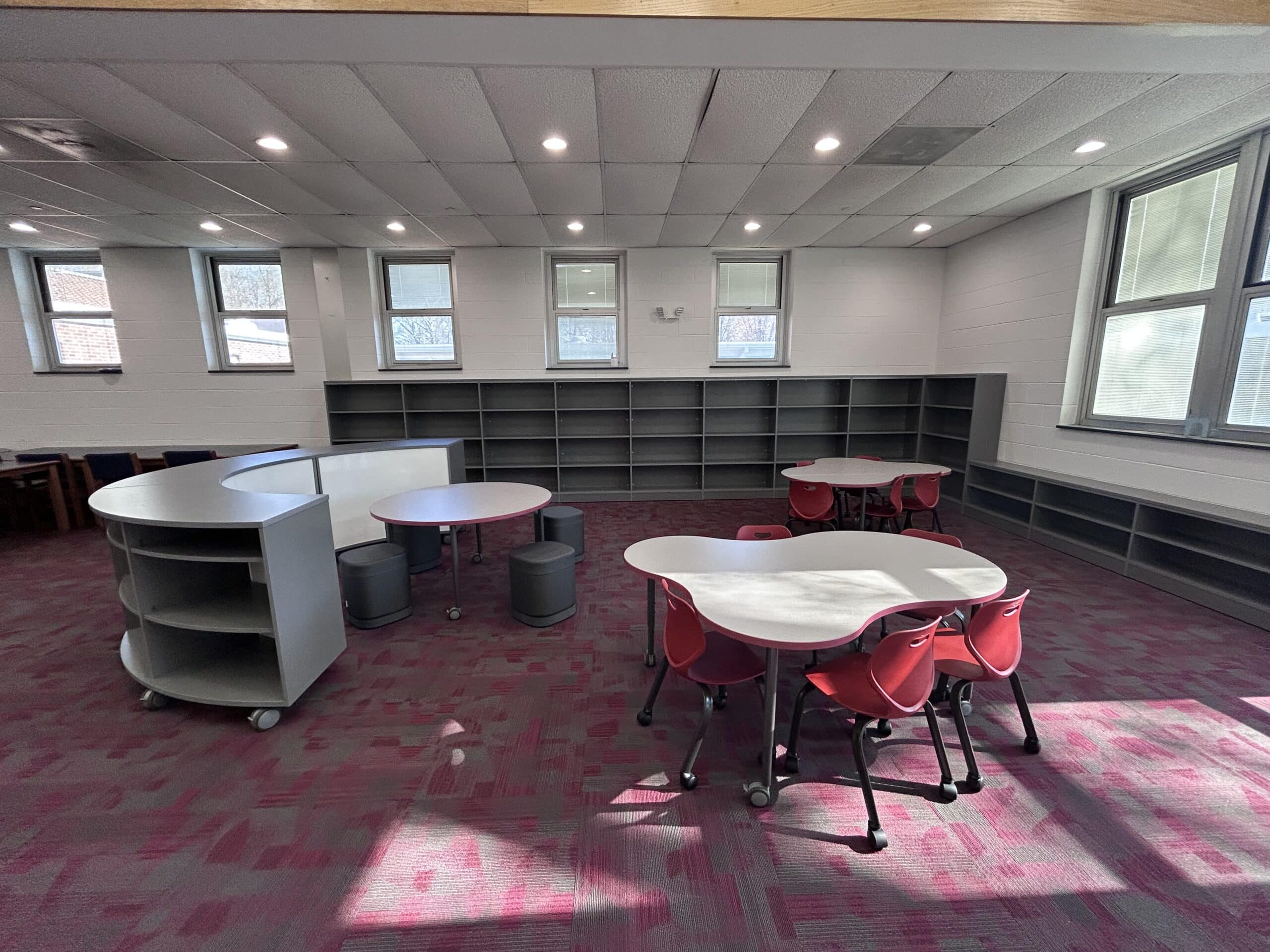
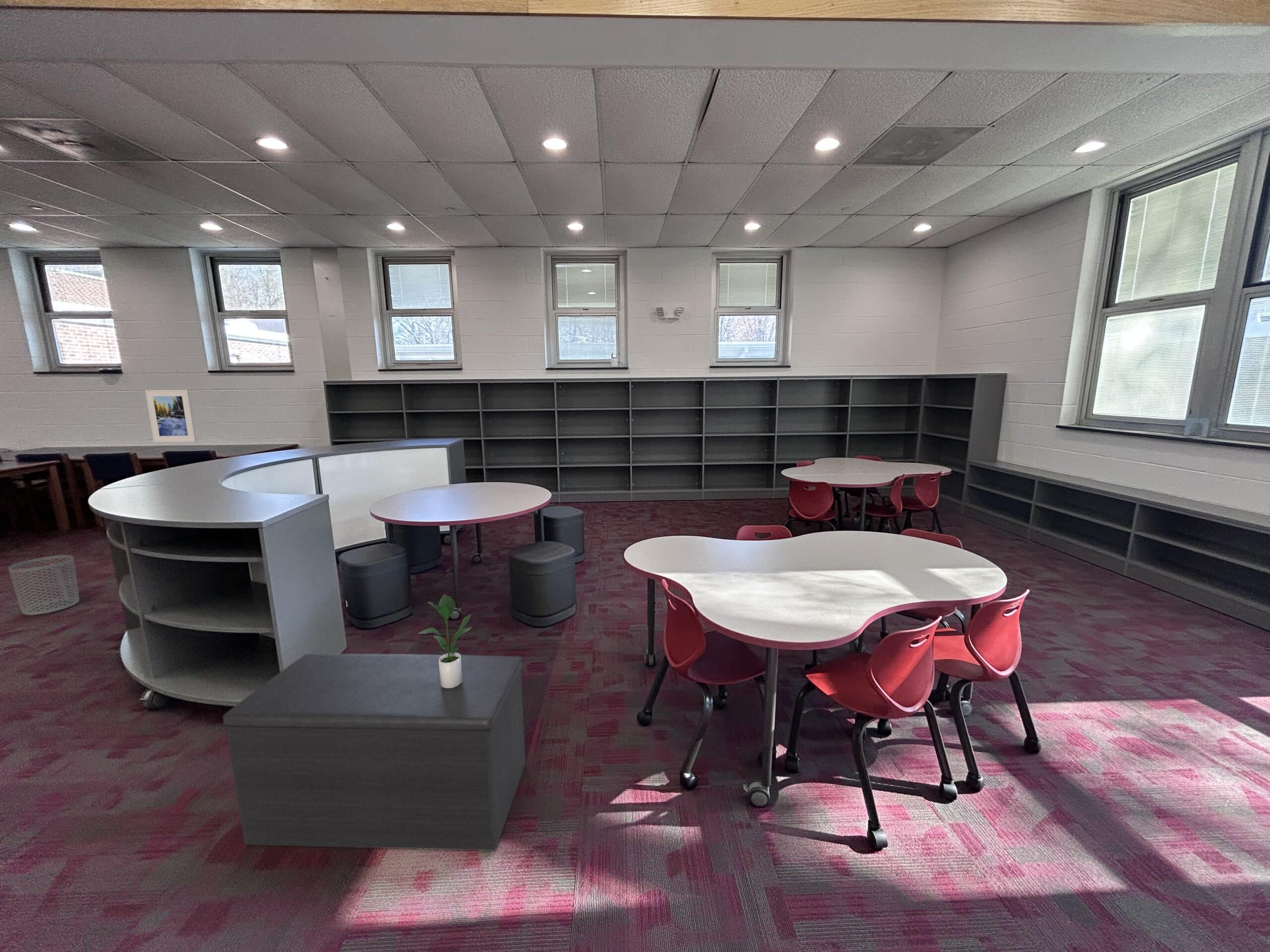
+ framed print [144,389,197,443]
+ potted plant [417,594,472,688]
+ waste bin [8,554,80,616]
+ bench [223,654,526,851]
